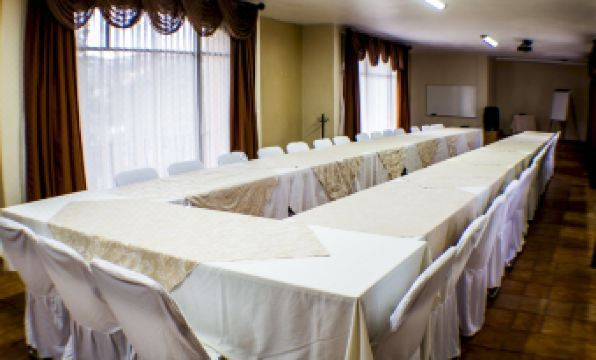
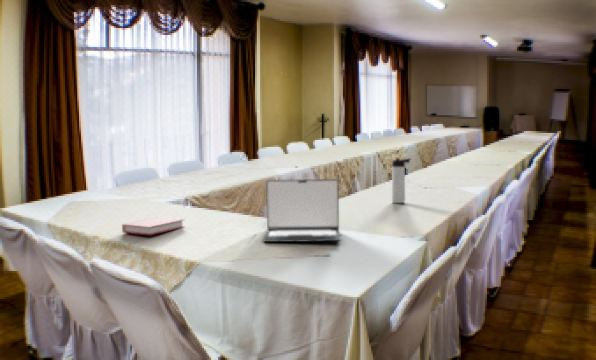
+ thermos bottle [391,157,412,204]
+ book [121,216,186,236]
+ laptop [262,178,342,243]
